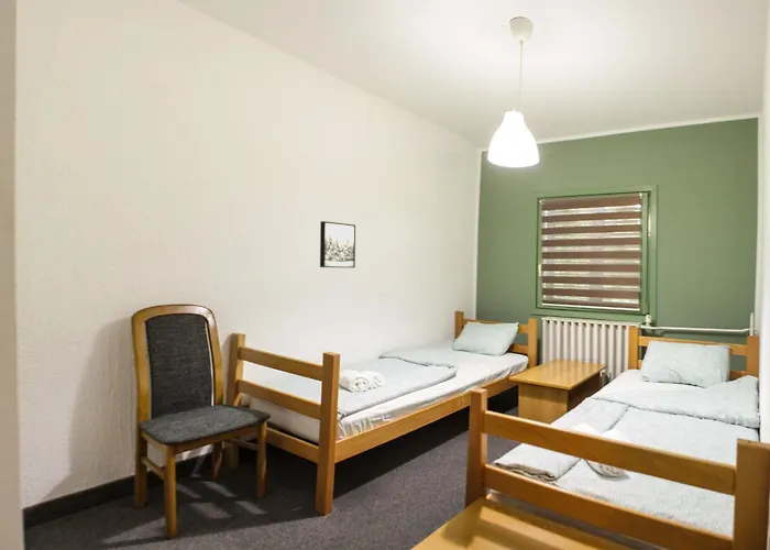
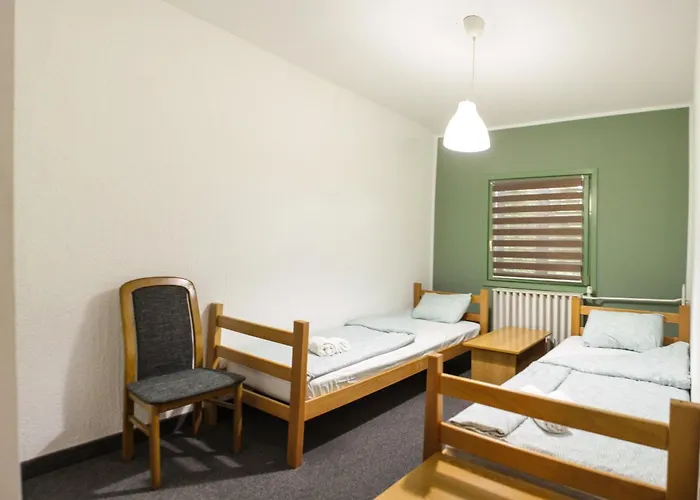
- wall art [319,220,356,268]
